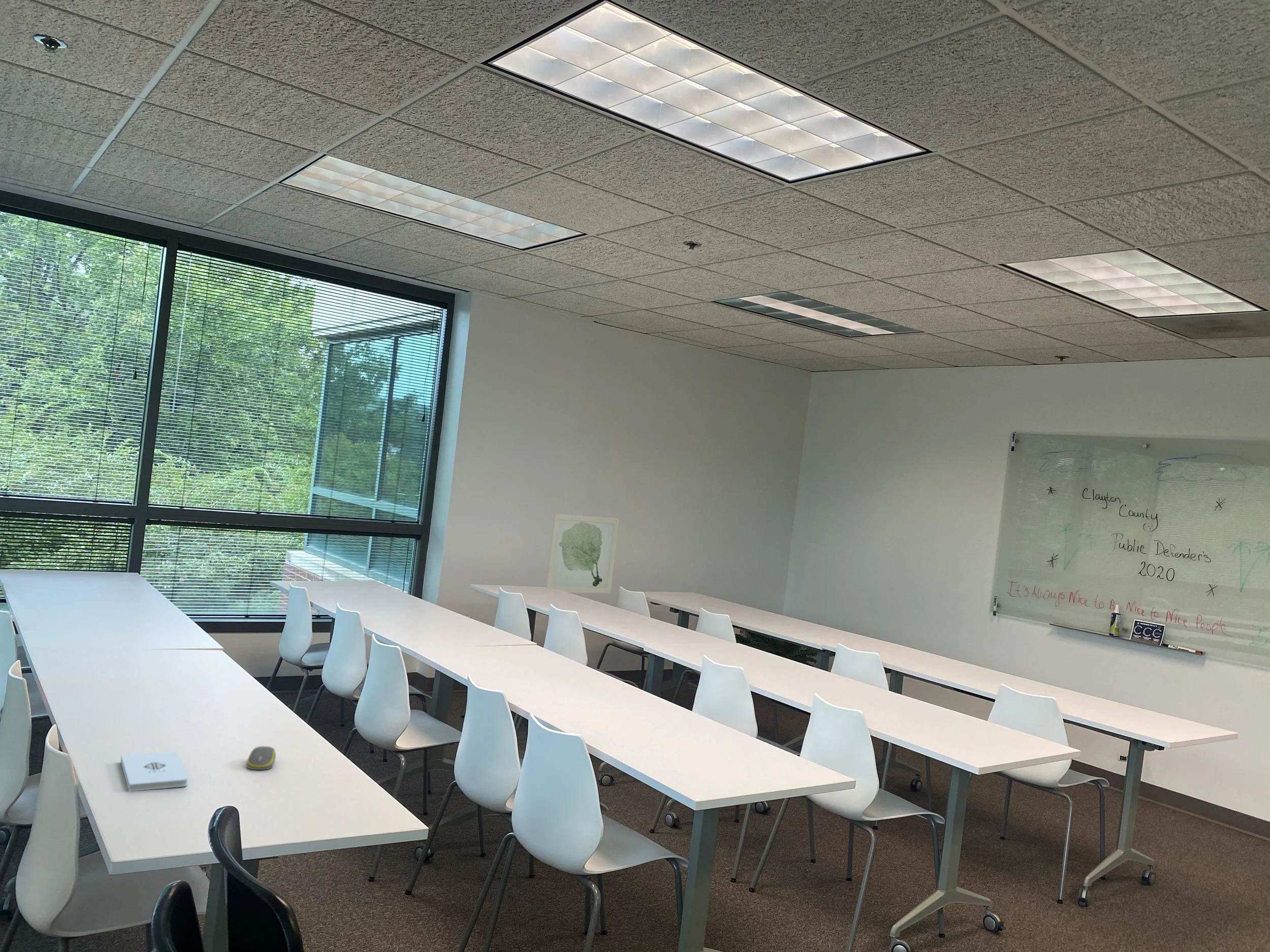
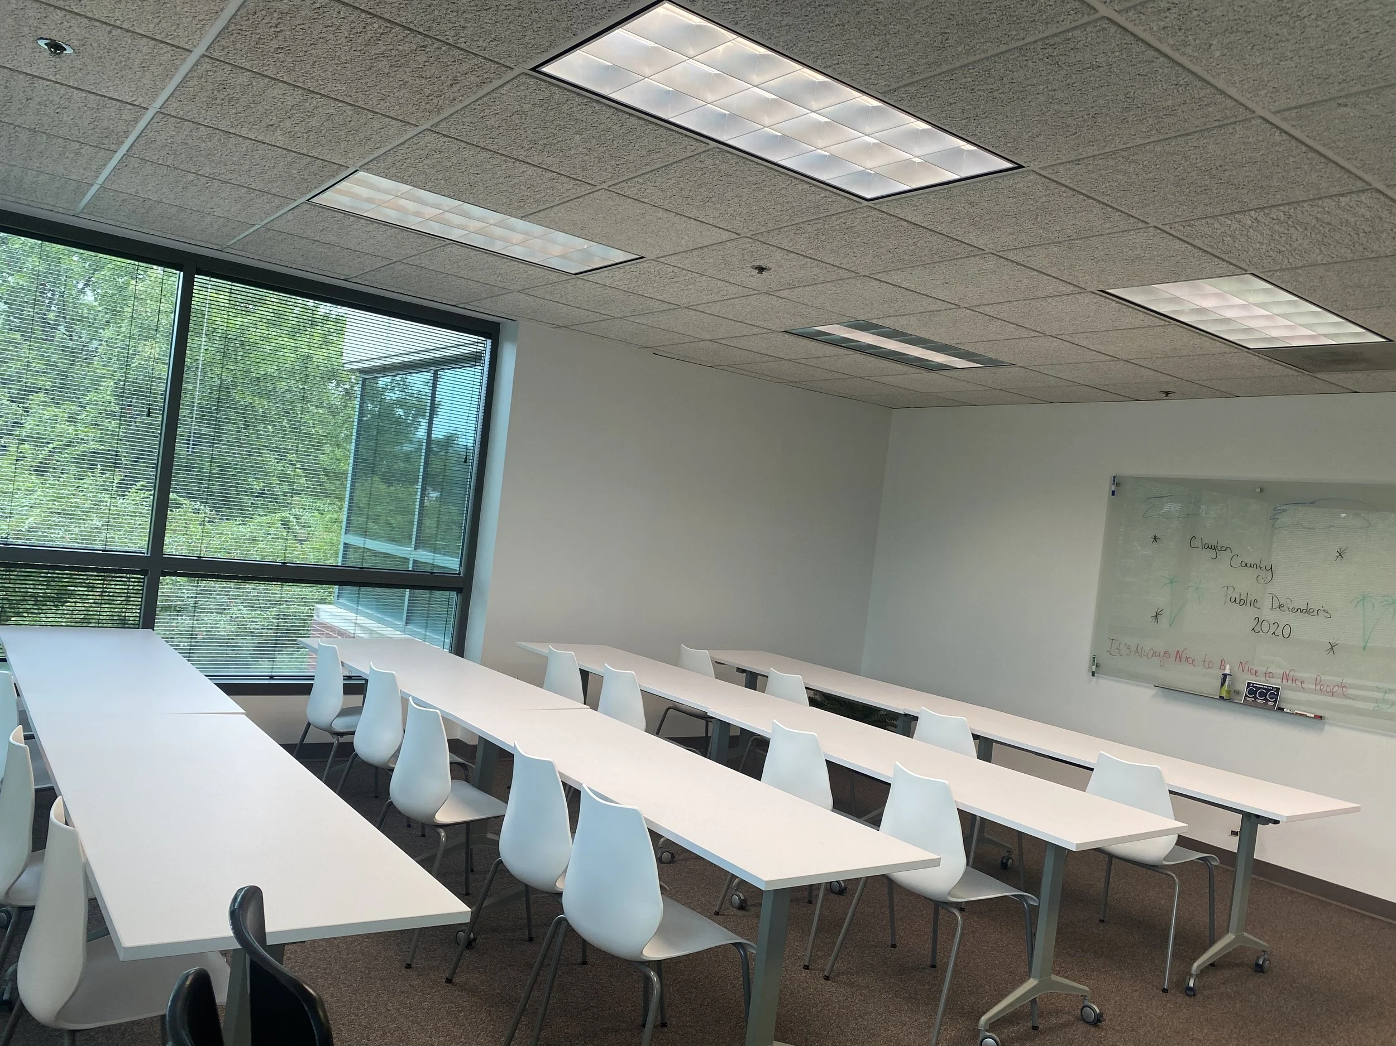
- wall art [546,513,620,594]
- notepad [120,751,189,792]
- computer mouse [246,746,276,770]
